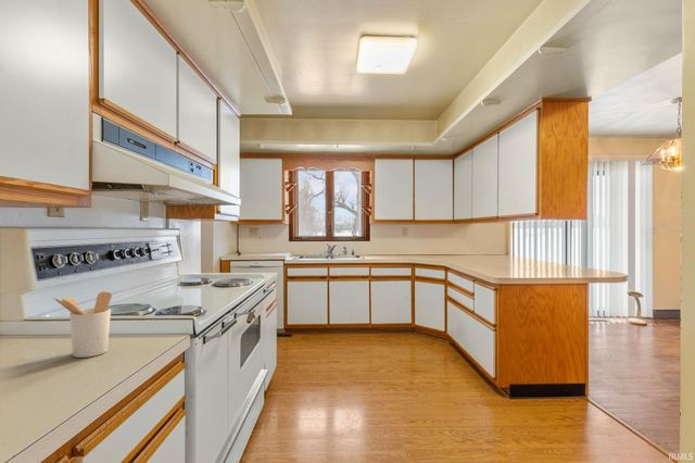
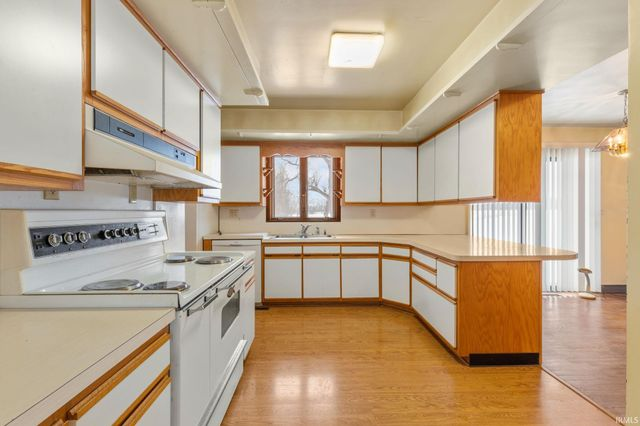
- utensil holder [52,290,113,359]
